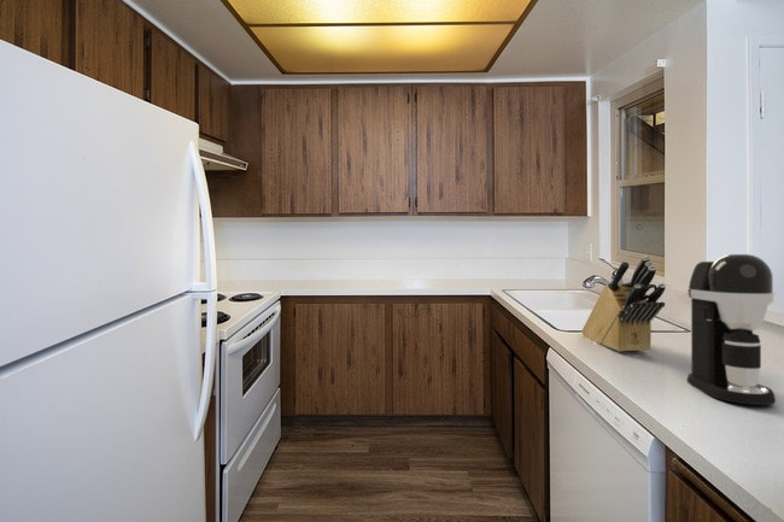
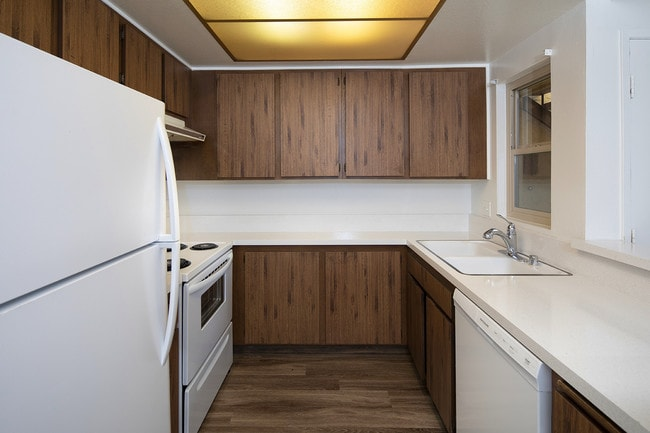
- coffee maker [686,253,777,406]
- knife block [580,254,667,353]
